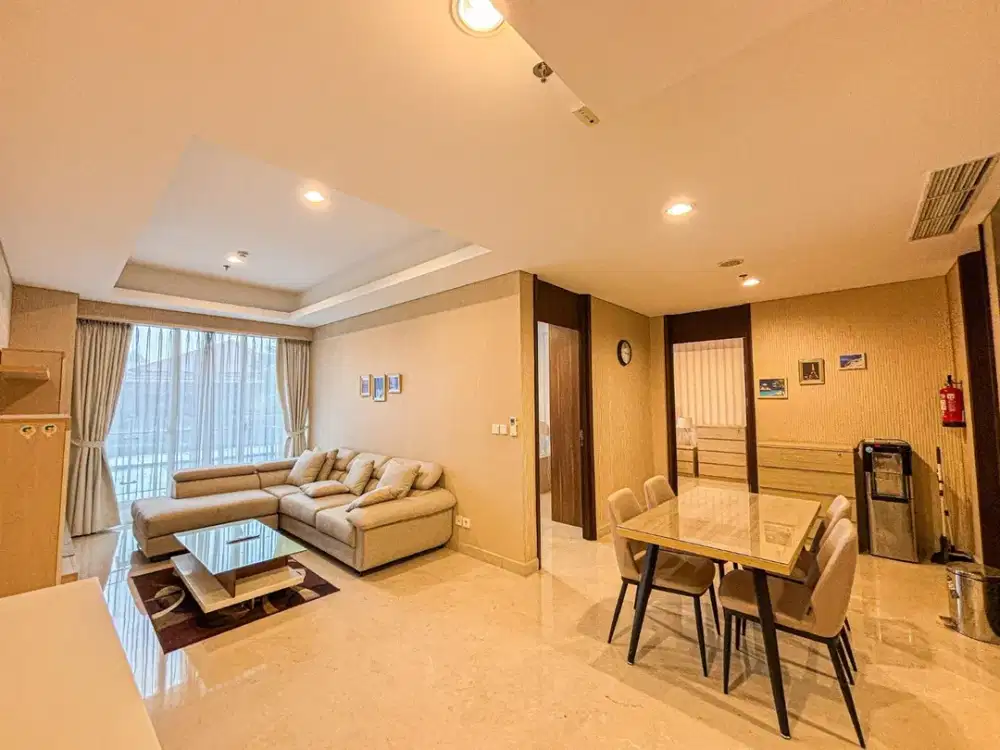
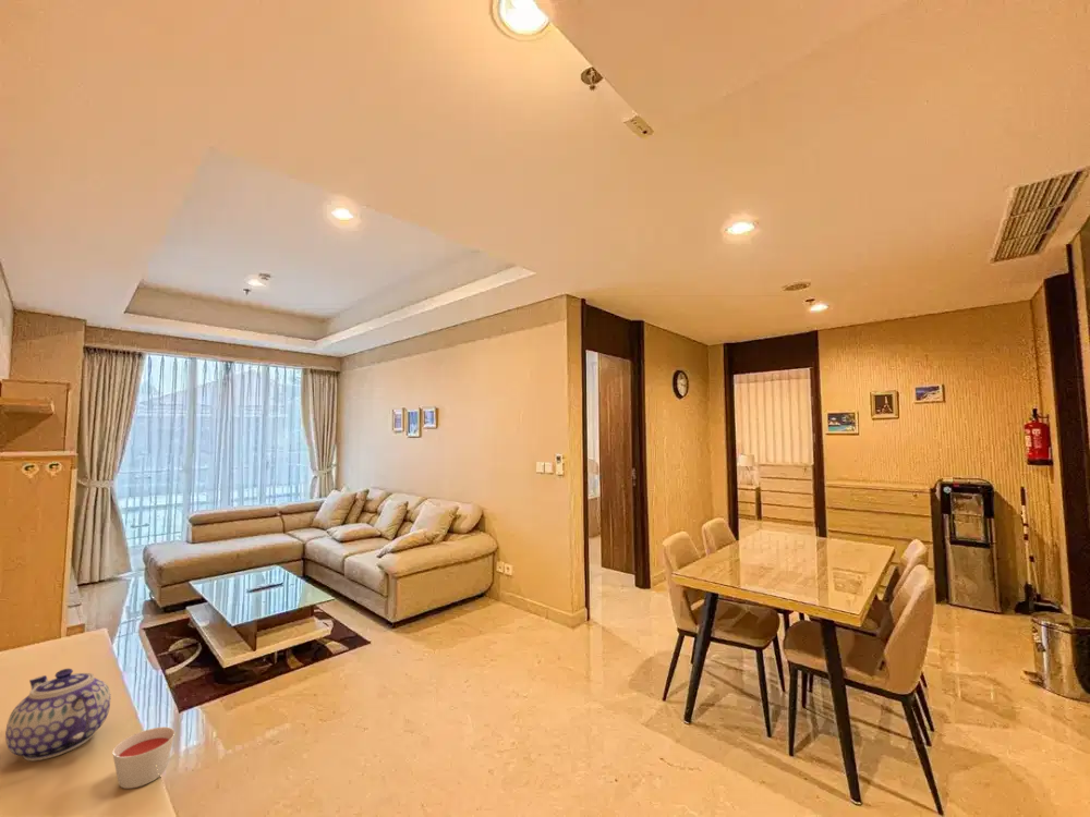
+ teapot [4,668,111,761]
+ candle [111,725,175,790]
